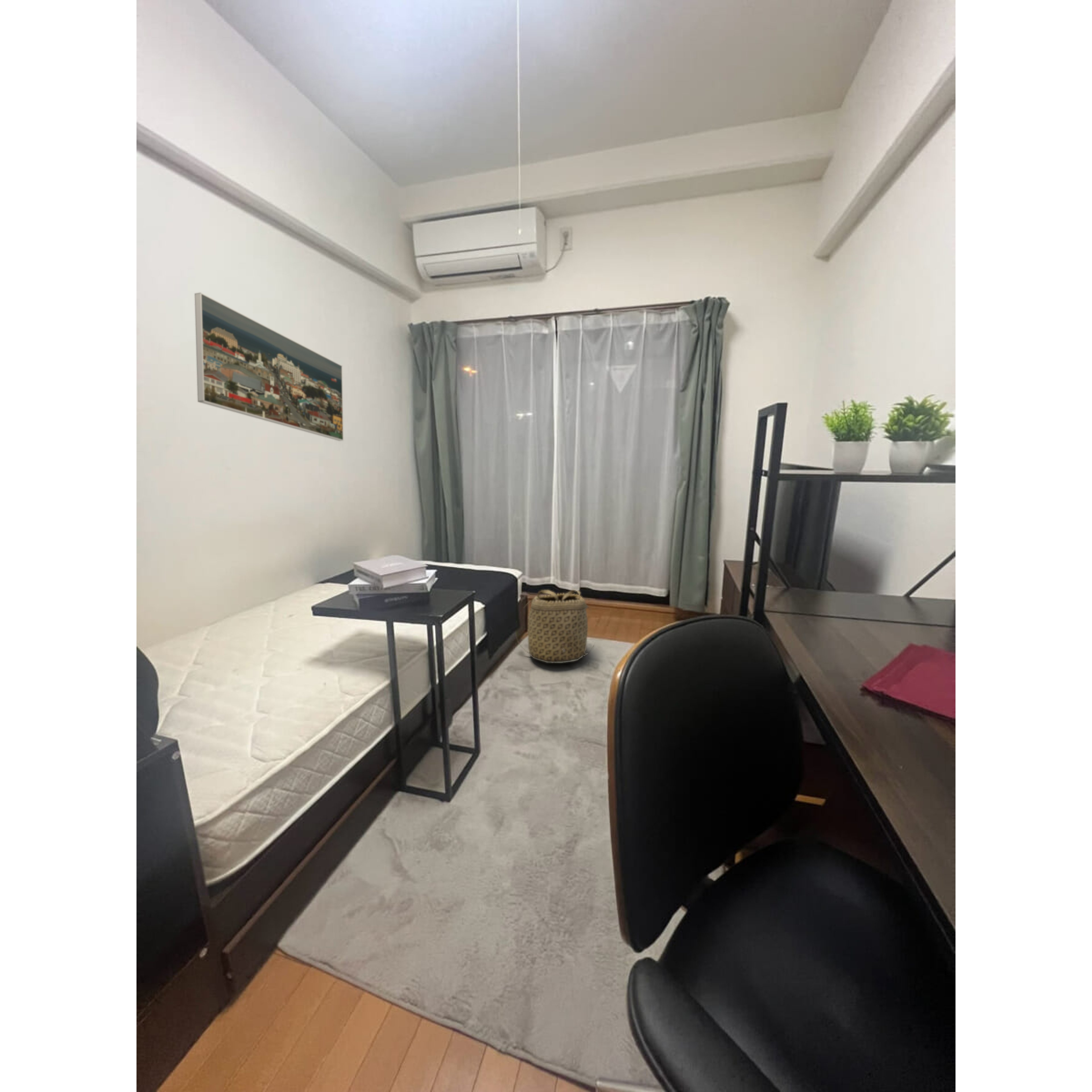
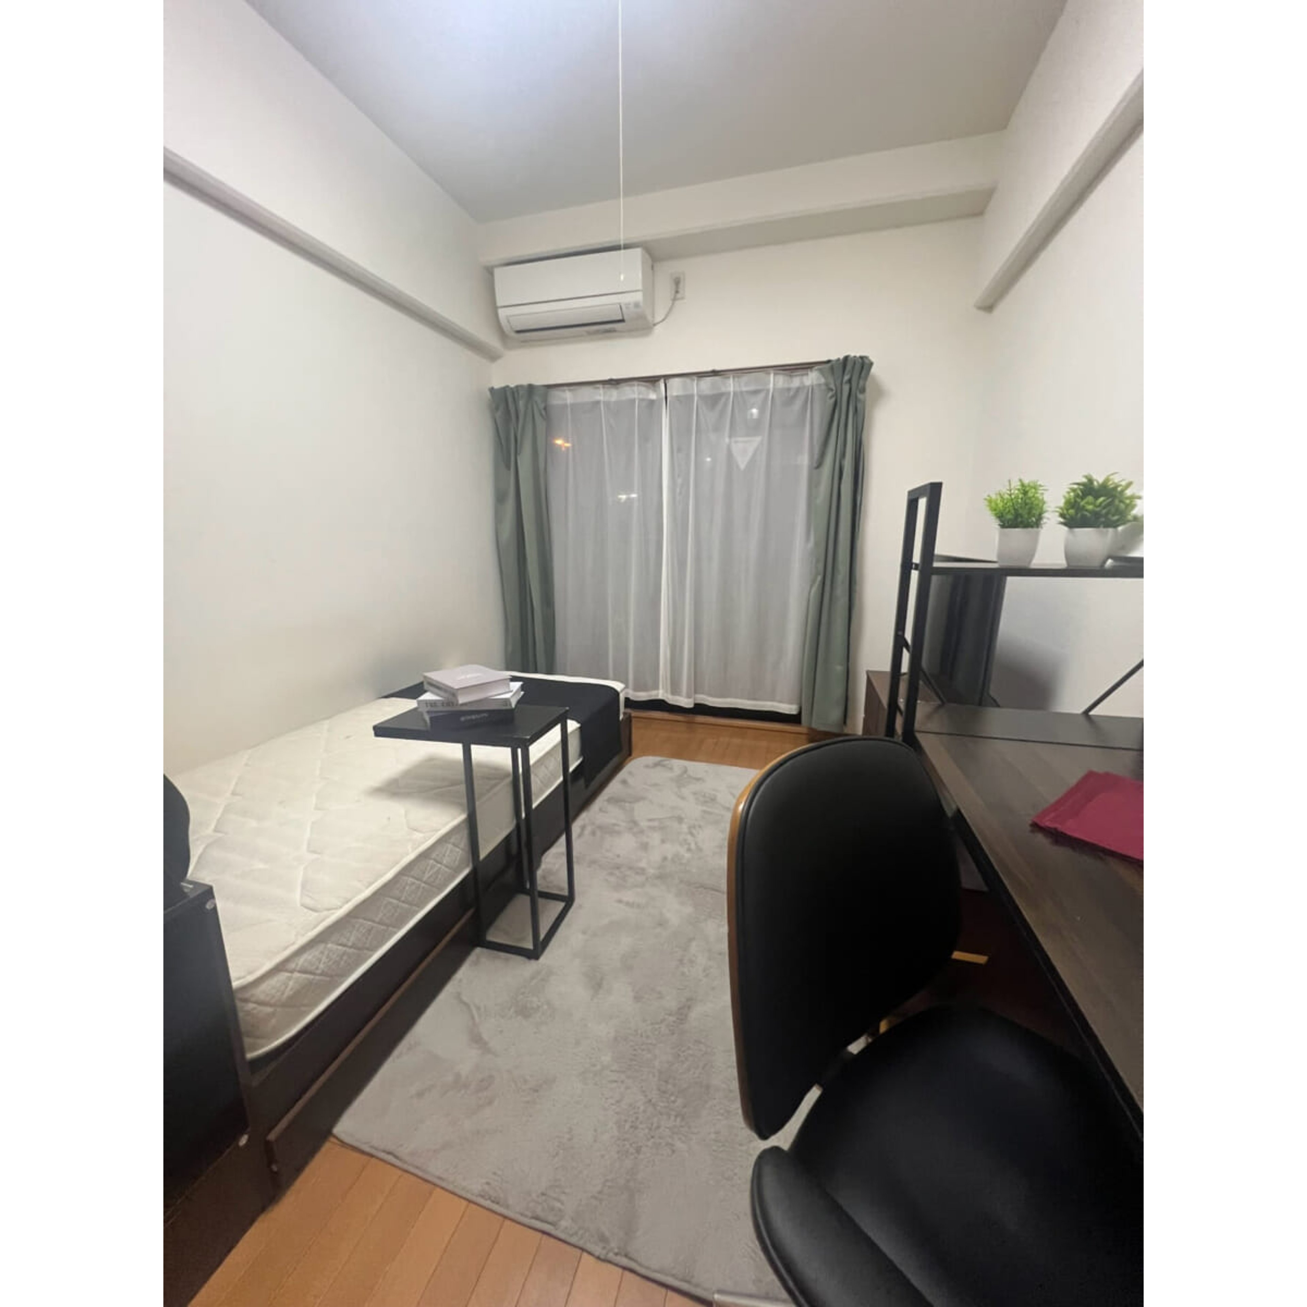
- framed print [194,292,344,441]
- basket [515,589,595,663]
